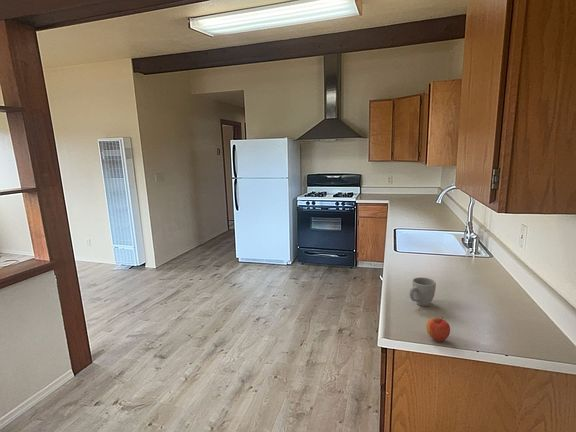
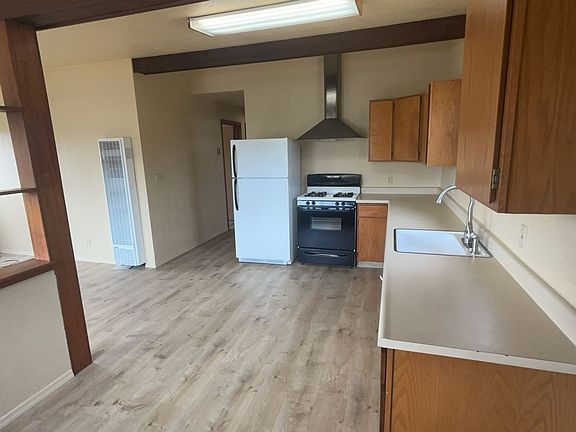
- apple [425,316,451,343]
- mug [409,276,437,307]
